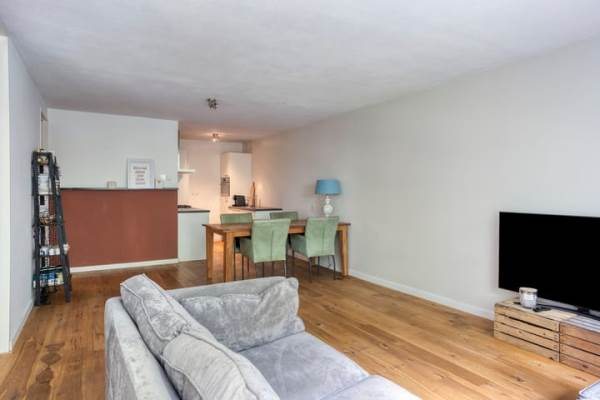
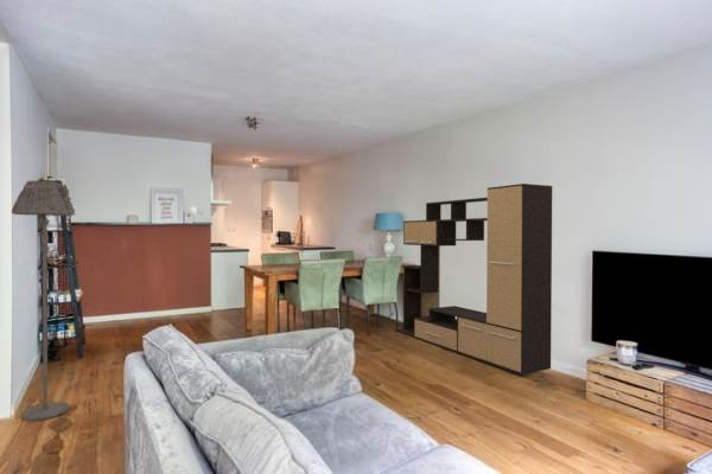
+ floor lamp [11,180,76,422]
+ media console [395,182,553,376]
